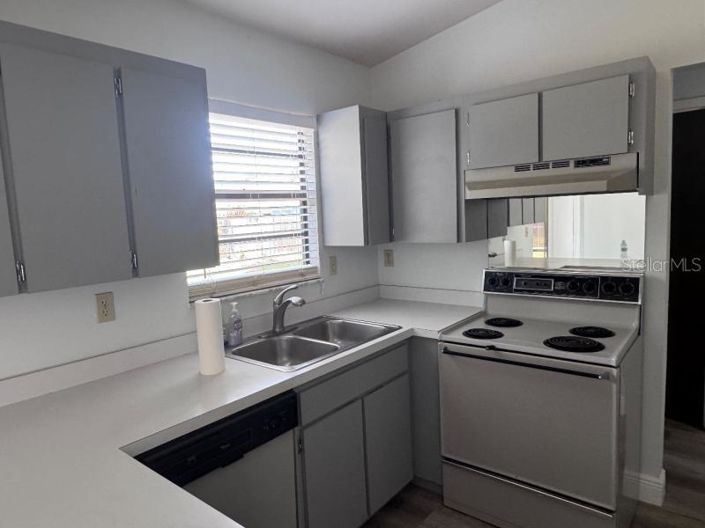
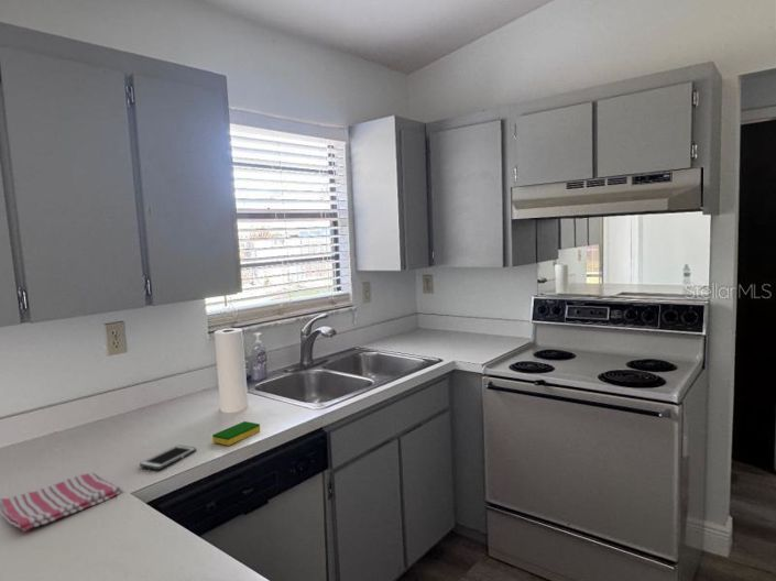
+ dish towel [0,472,123,533]
+ cell phone [139,445,197,471]
+ dish sponge [211,420,261,447]
